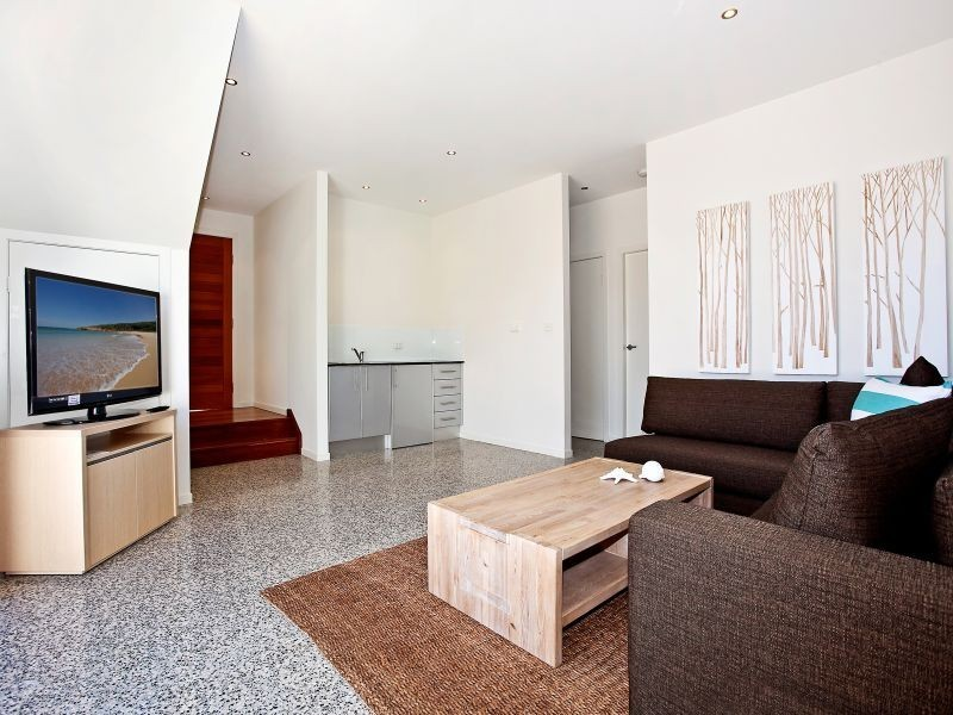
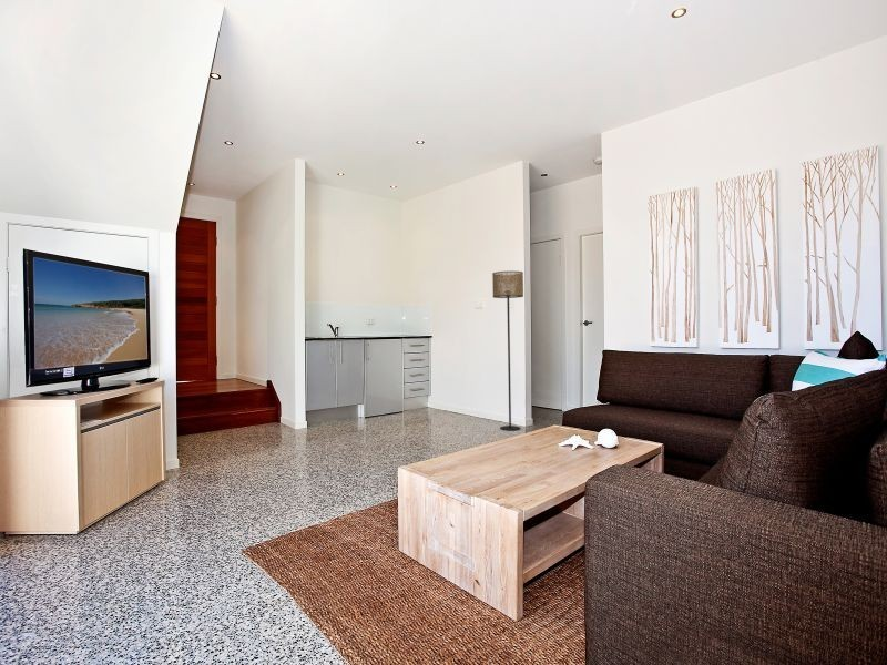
+ floor lamp [491,270,524,431]
